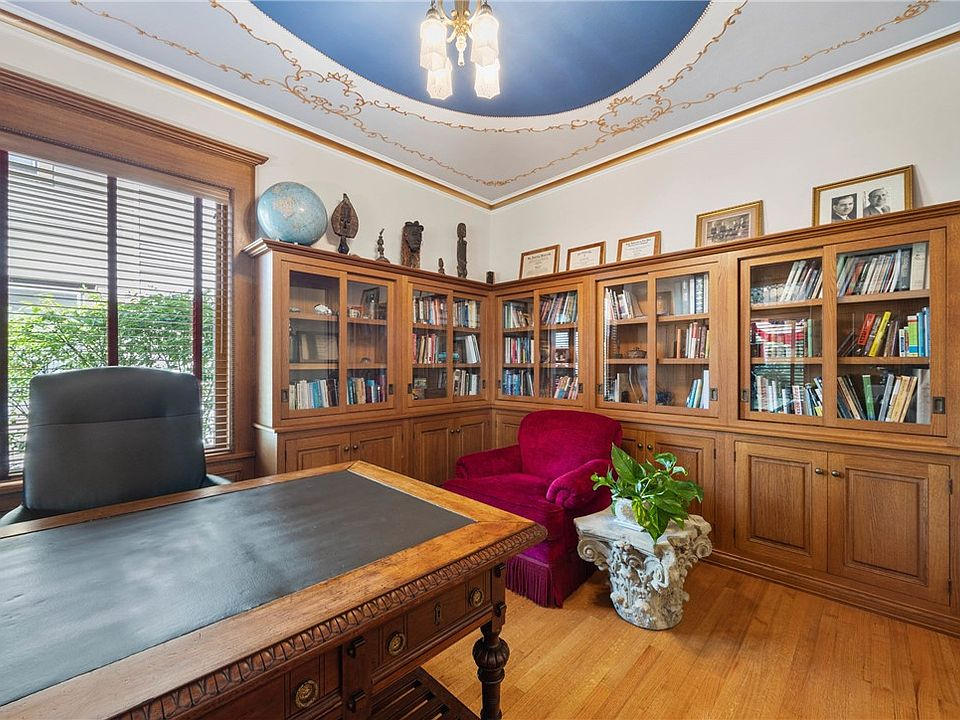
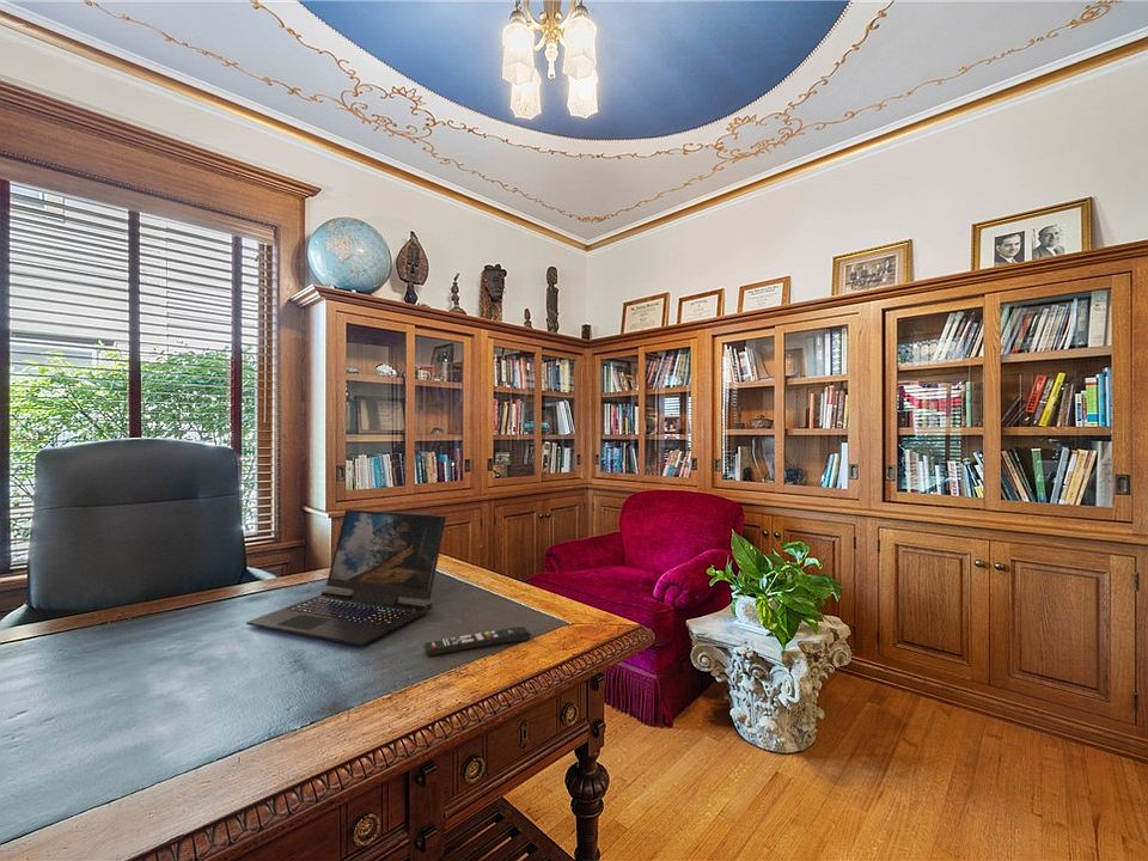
+ remote control [422,625,532,657]
+ laptop [245,508,447,647]
